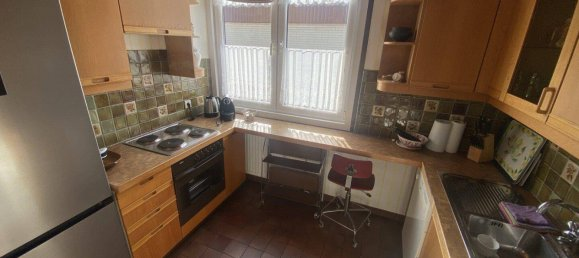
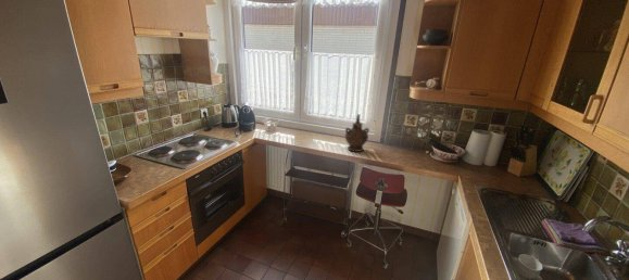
+ ceremonial vessel [344,113,370,153]
